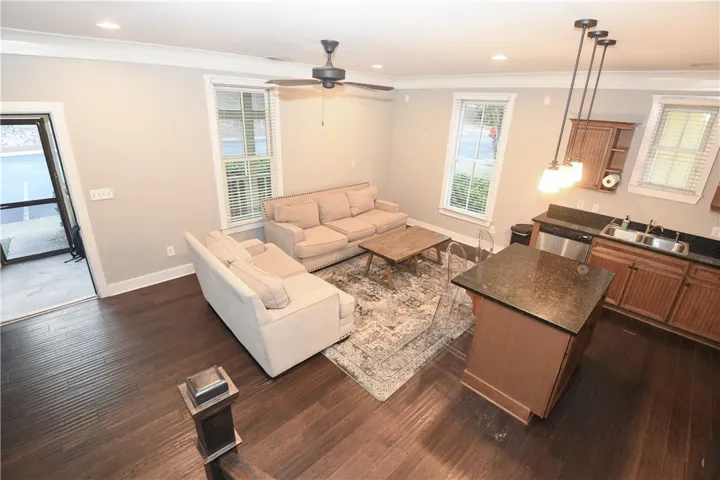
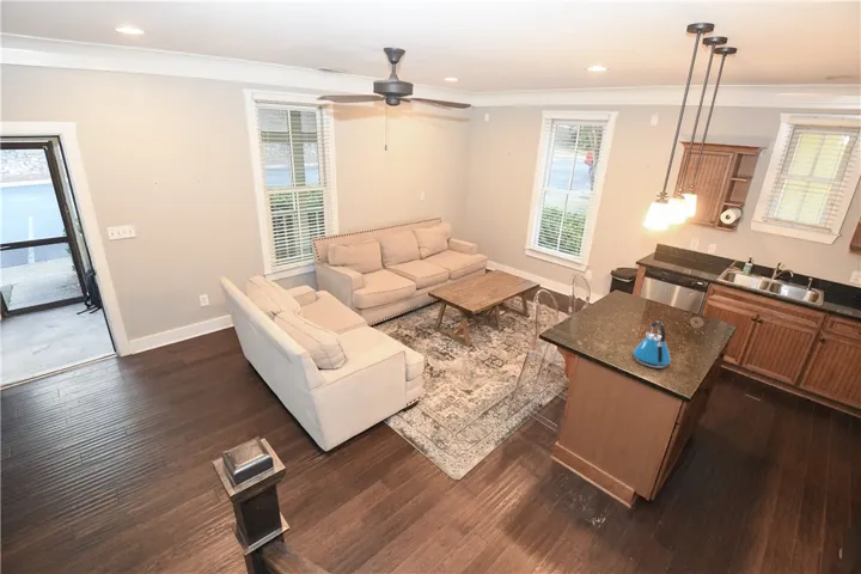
+ kettle [631,320,672,370]
